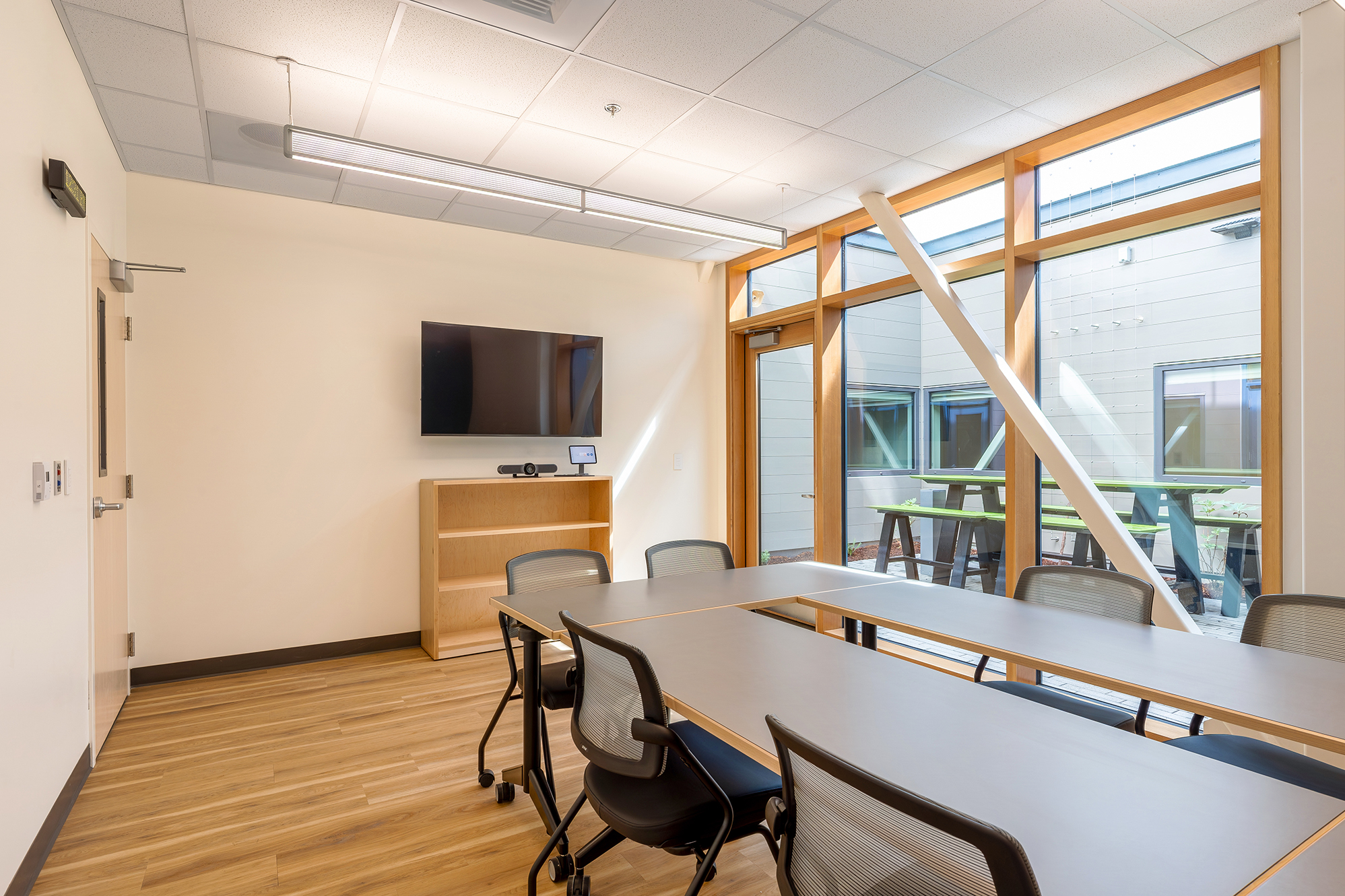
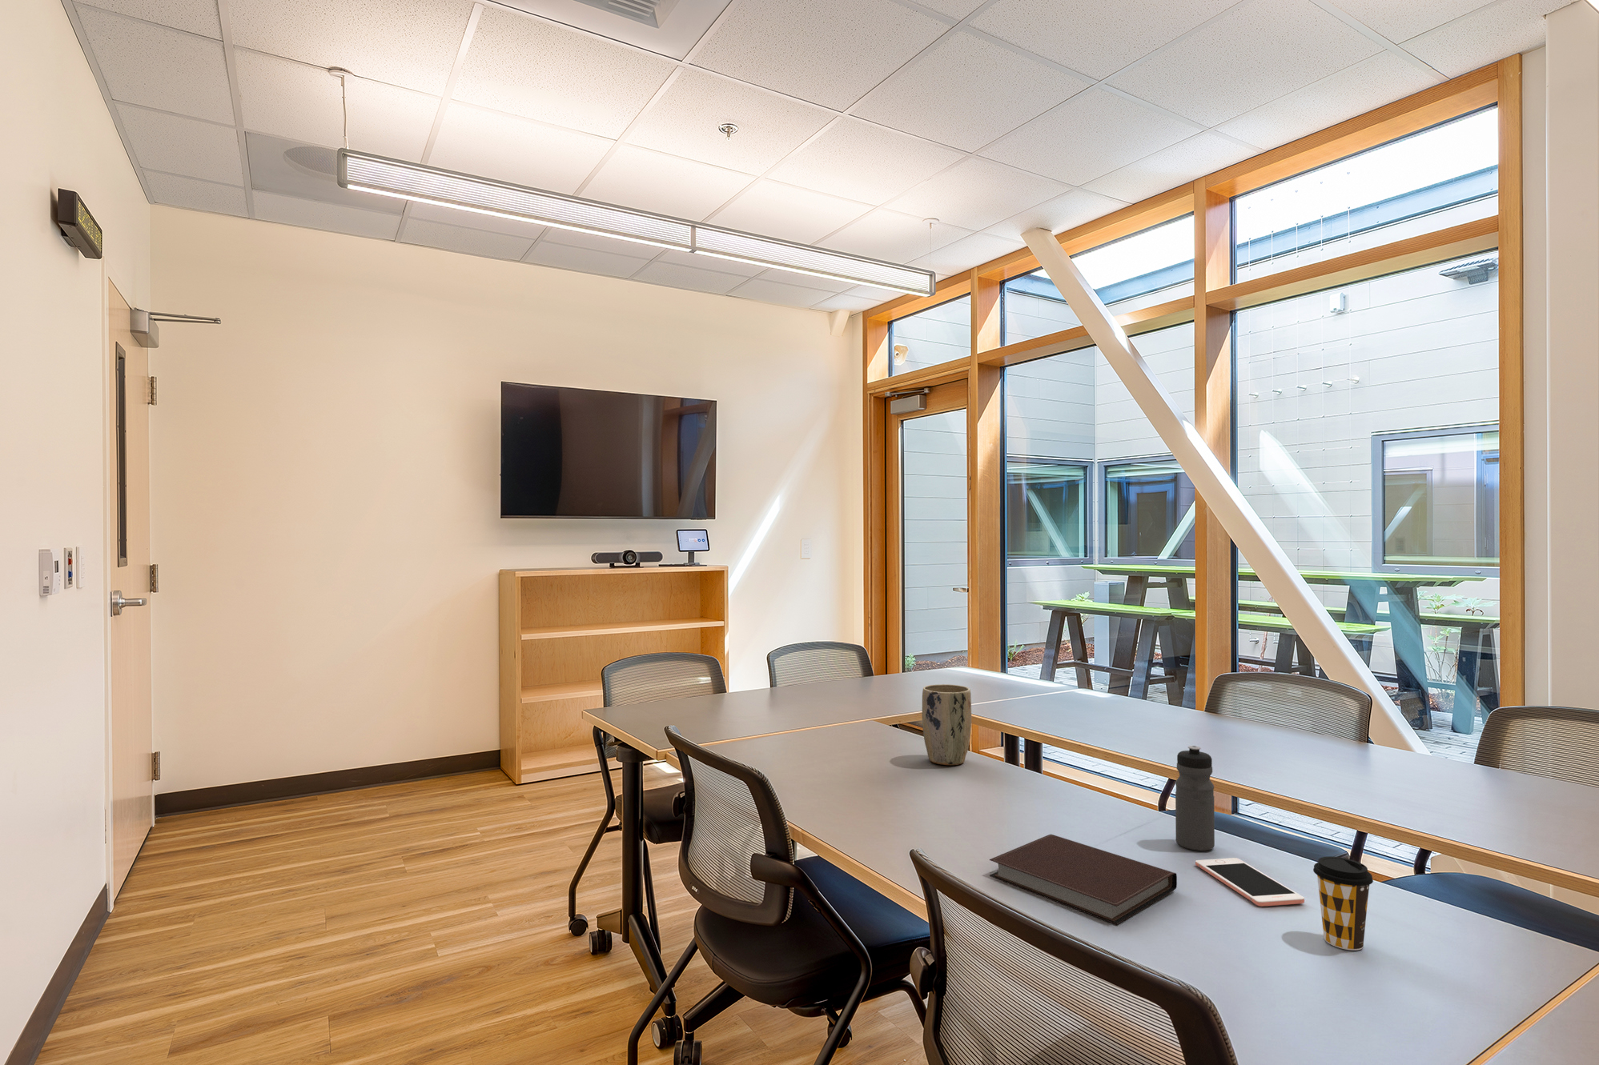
+ notebook [989,833,1178,925]
+ coffee cup [1312,856,1374,951]
+ plant pot [921,683,972,765]
+ cell phone [1195,857,1305,907]
+ water bottle [1175,745,1215,851]
